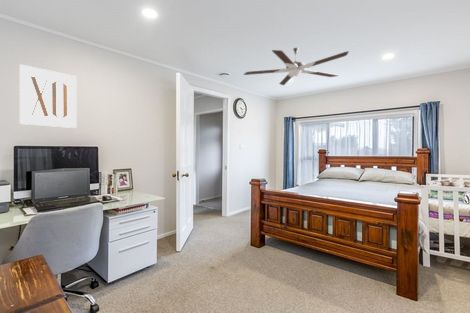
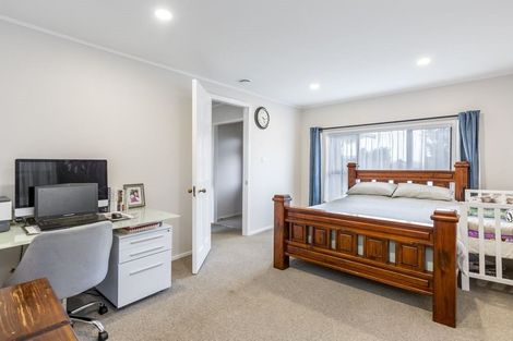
- ceiling fan [242,47,350,86]
- wall art [19,63,78,129]
